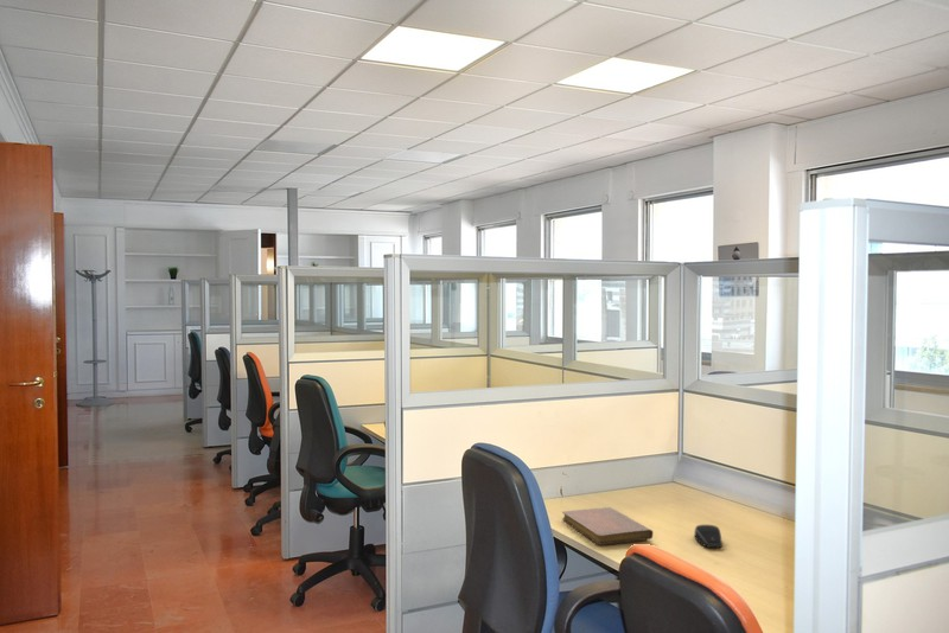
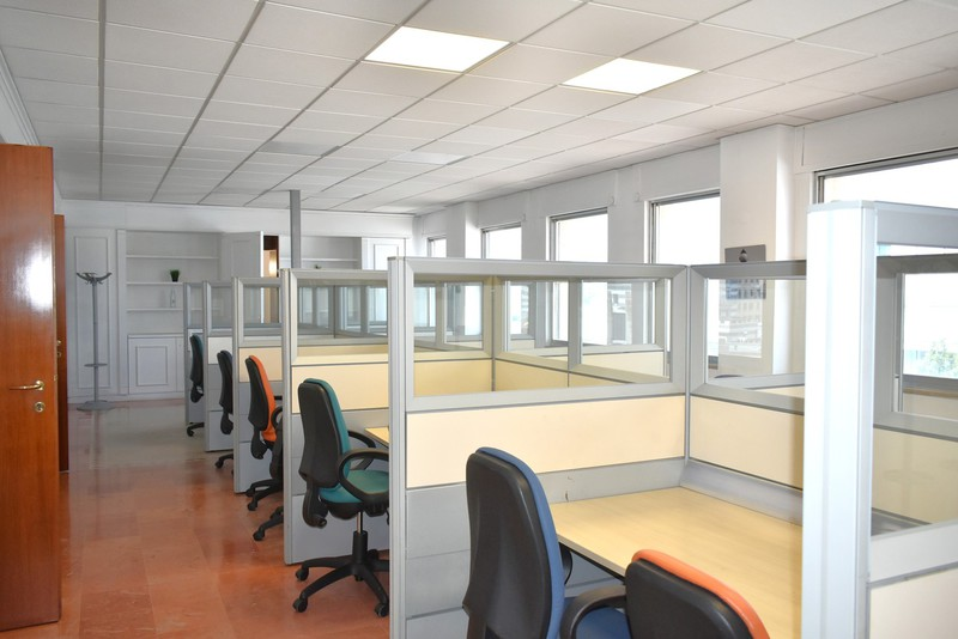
- notebook [561,506,654,546]
- computer mouse [694,524,724,549]
